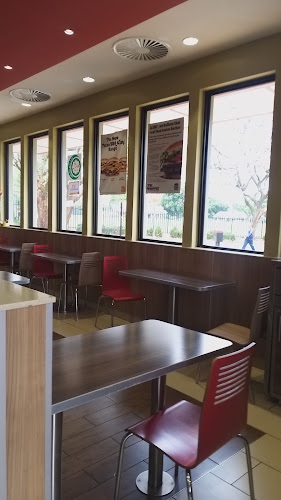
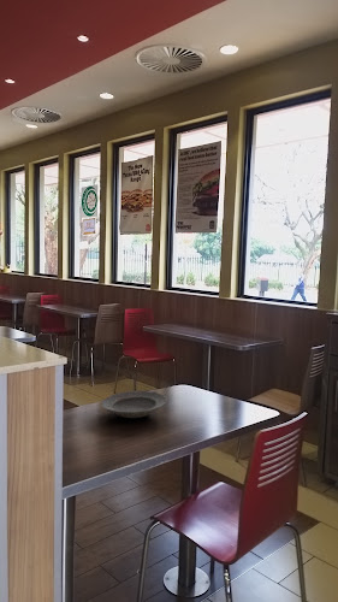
+ plate [100,390,168,419]
